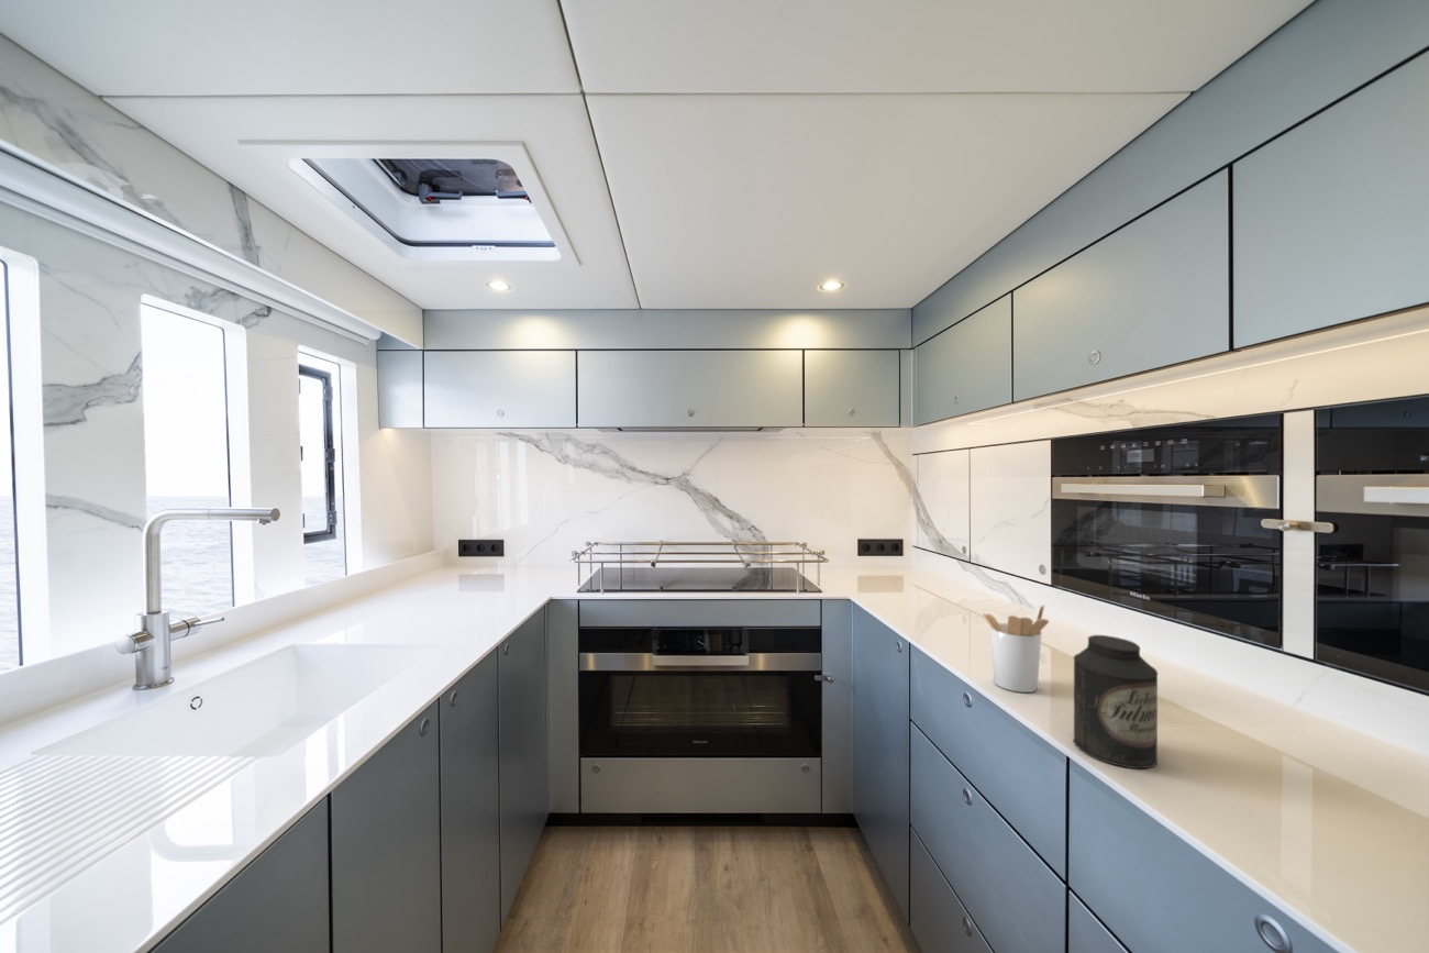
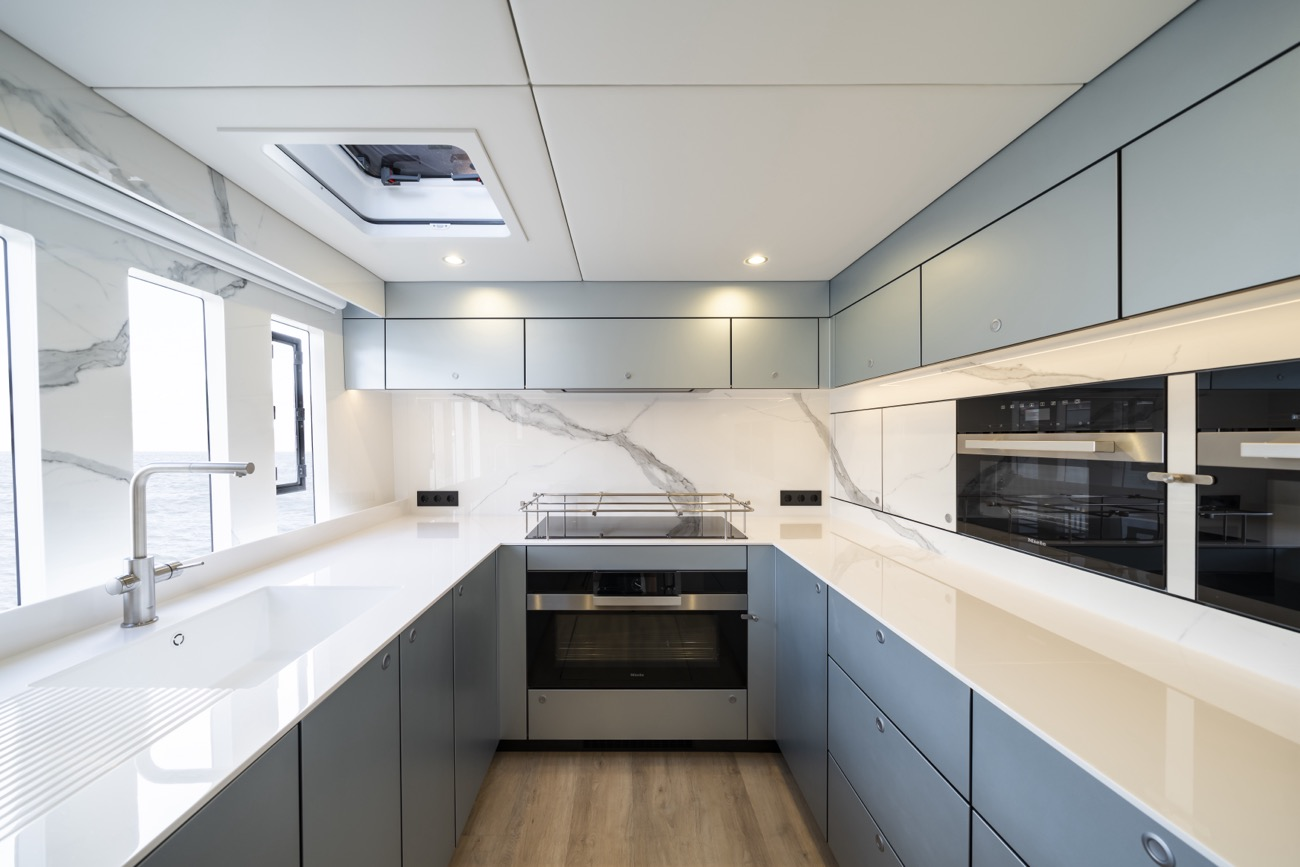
- canister [1072,634,1159,769]
- utensil holder [982,603,1050,694]
